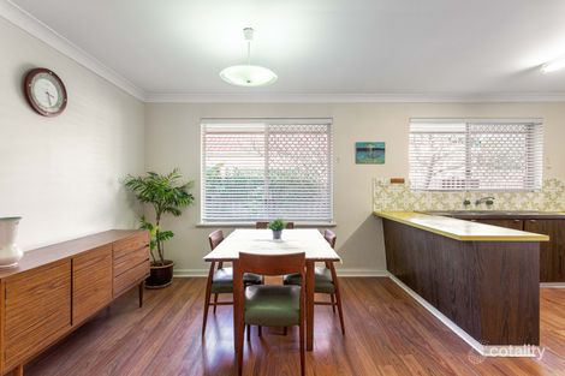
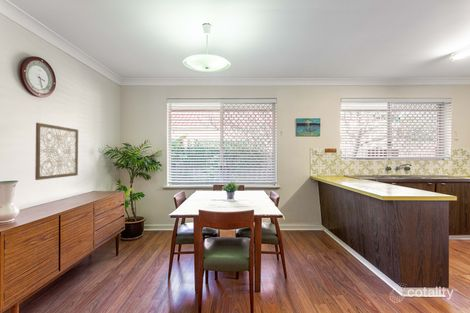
+ wall art [34,122,79,181]
